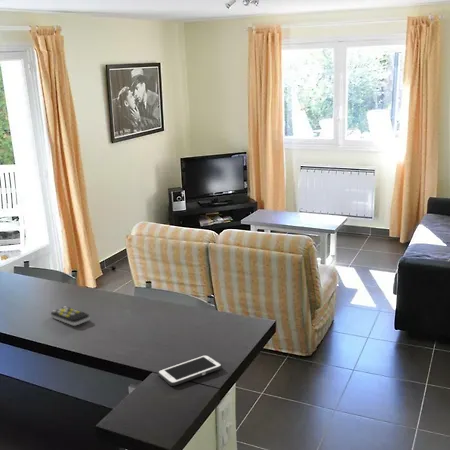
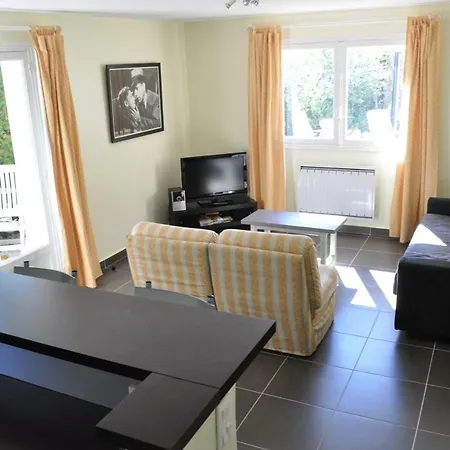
- cell phone [157,354,223,387]
- remote control [50,306,90,327]
